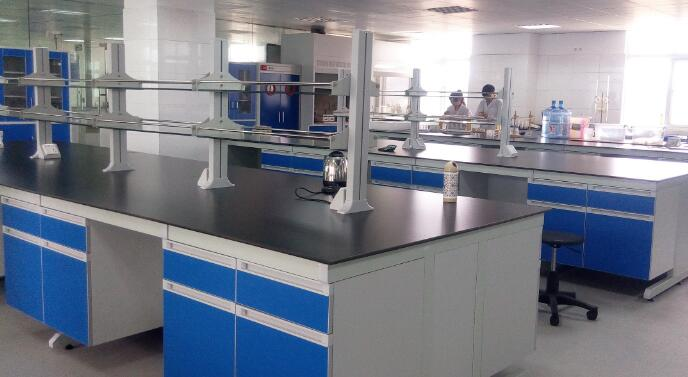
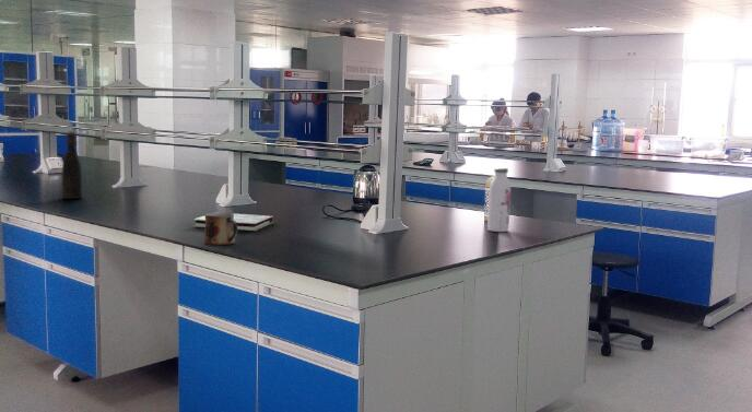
+ mug [203,212,238,247]
+ bottle [61,130,84,200]
+ water bottle [486,166,512,233]
+ book [192,211,274,232]
